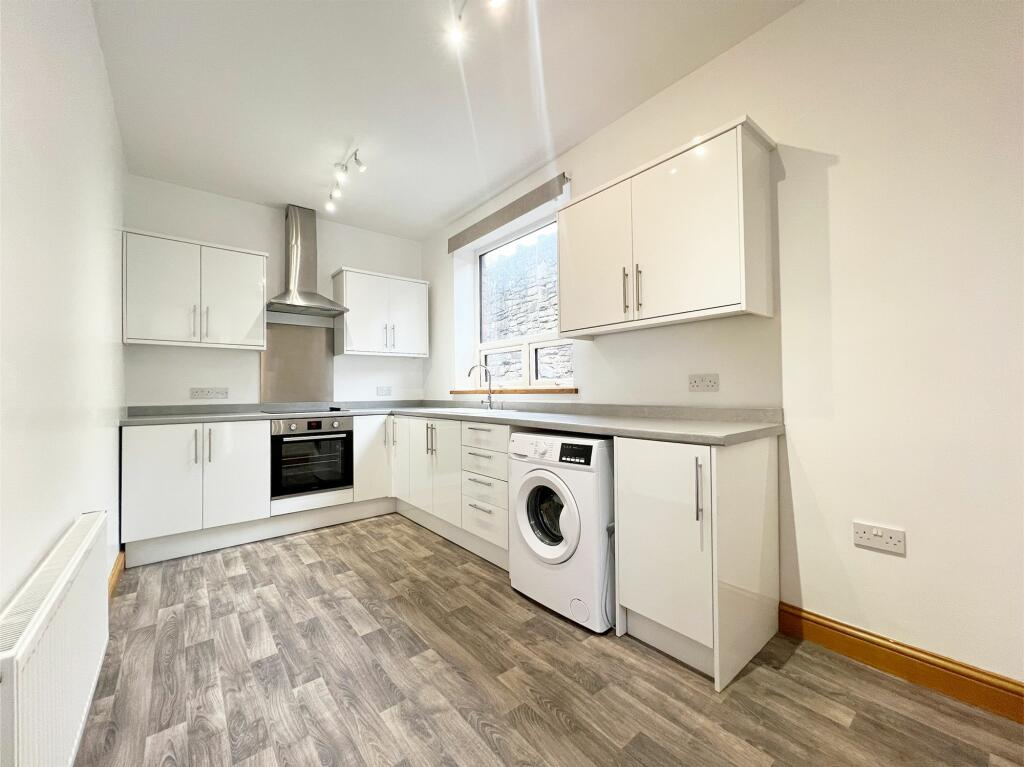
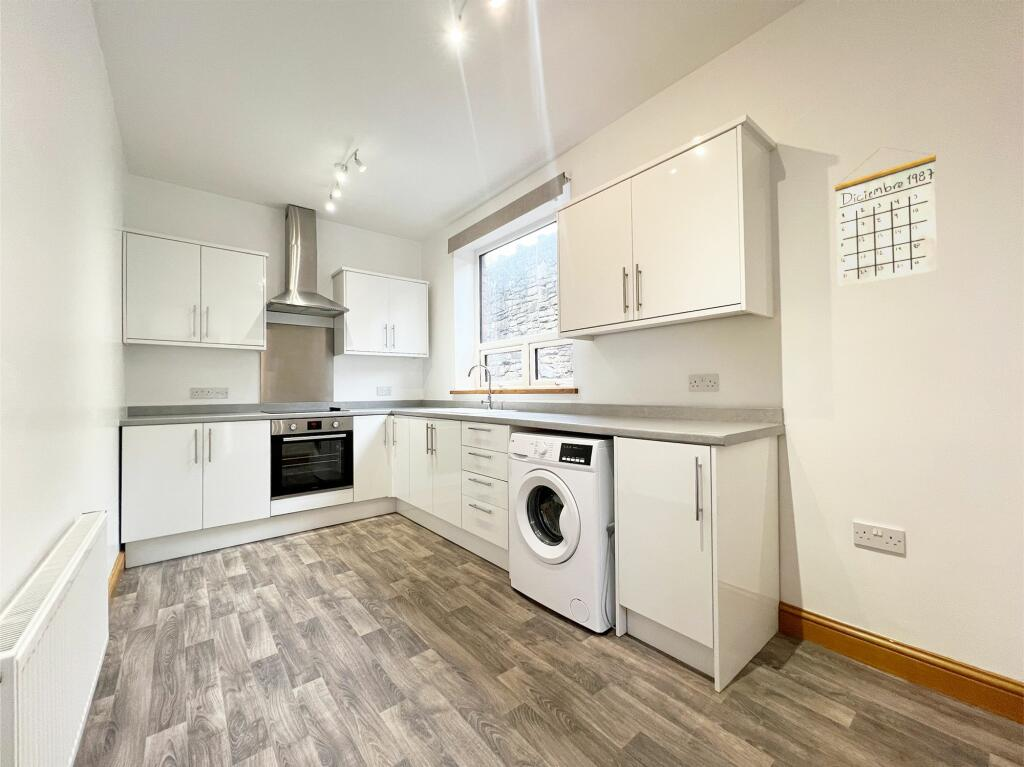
+ calendar [834,146,938,288]
